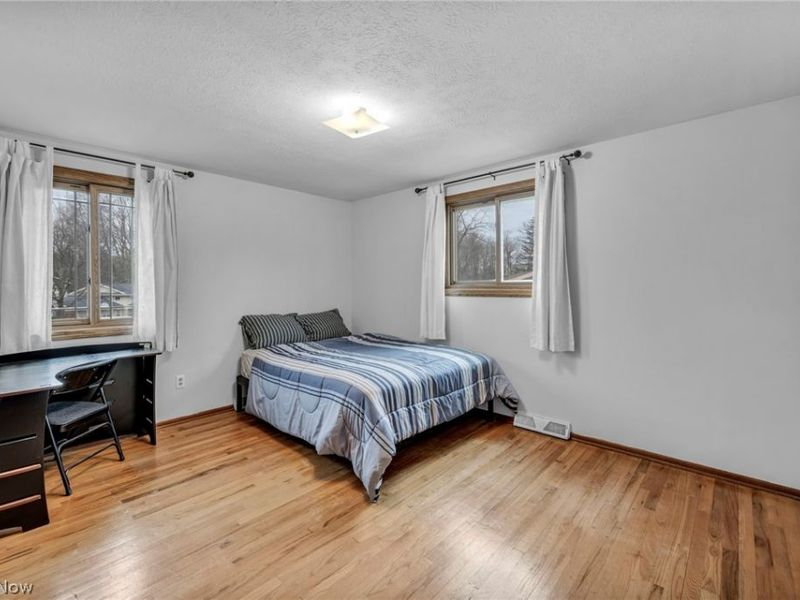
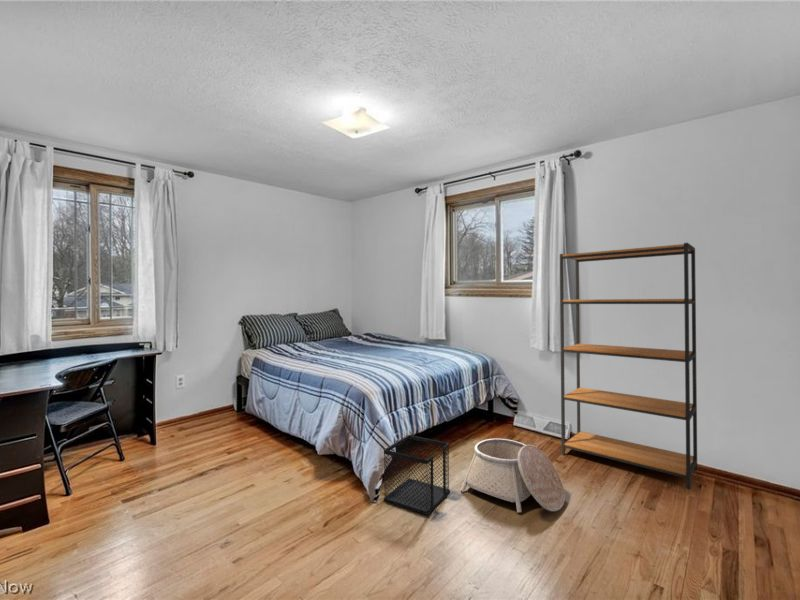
+ bookshelf [559,242,698,490]
+ wastebasket [383,434,451,516]
+ basket [460,438,566,513]
